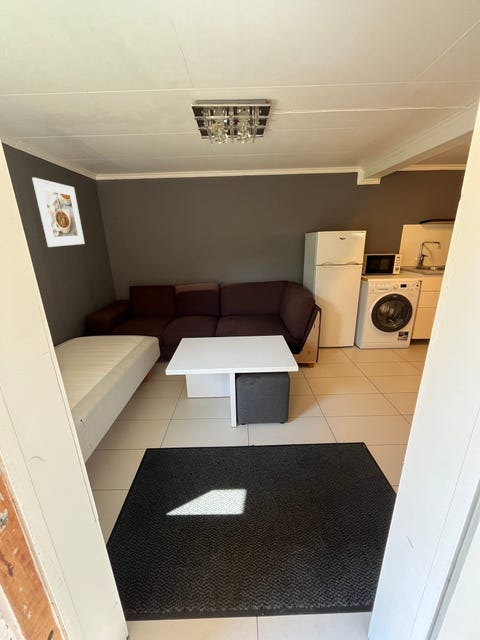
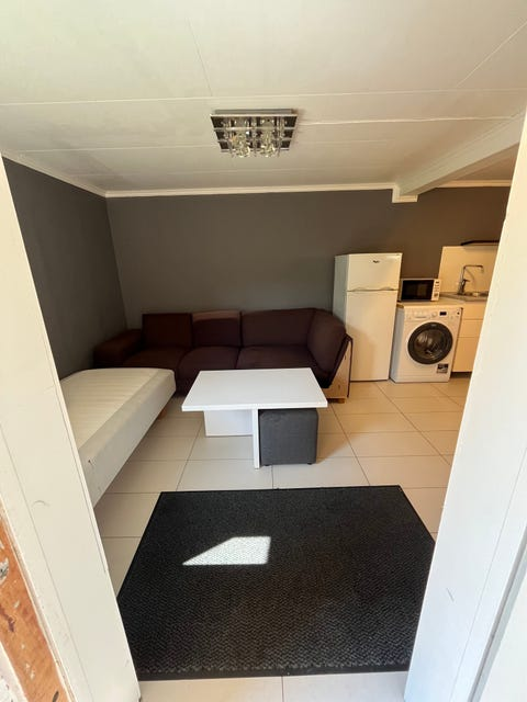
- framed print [31,177,86,248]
